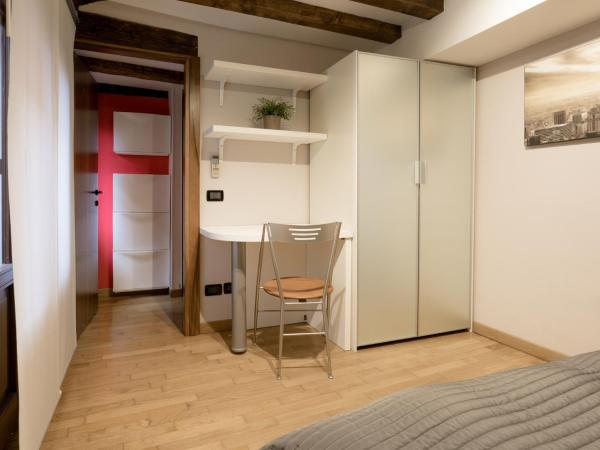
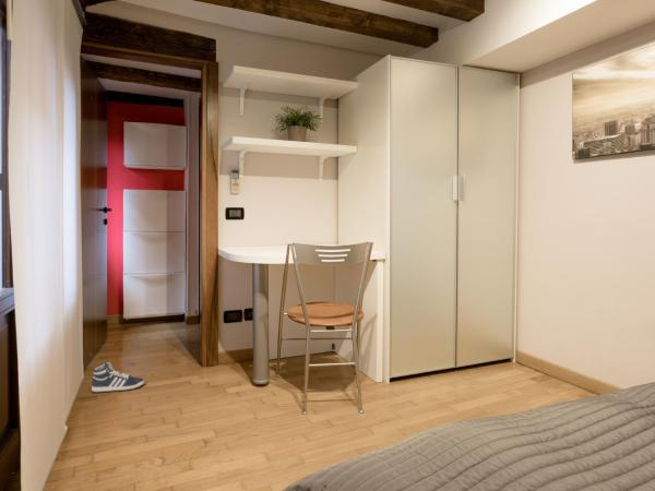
+ sneaker [91,361,145,394]
